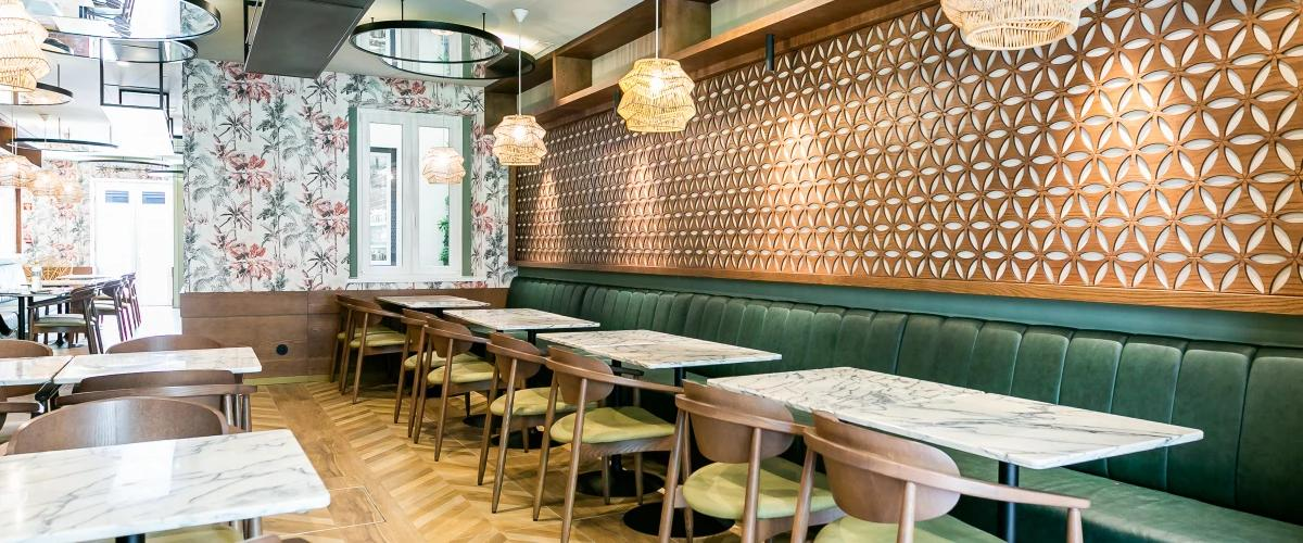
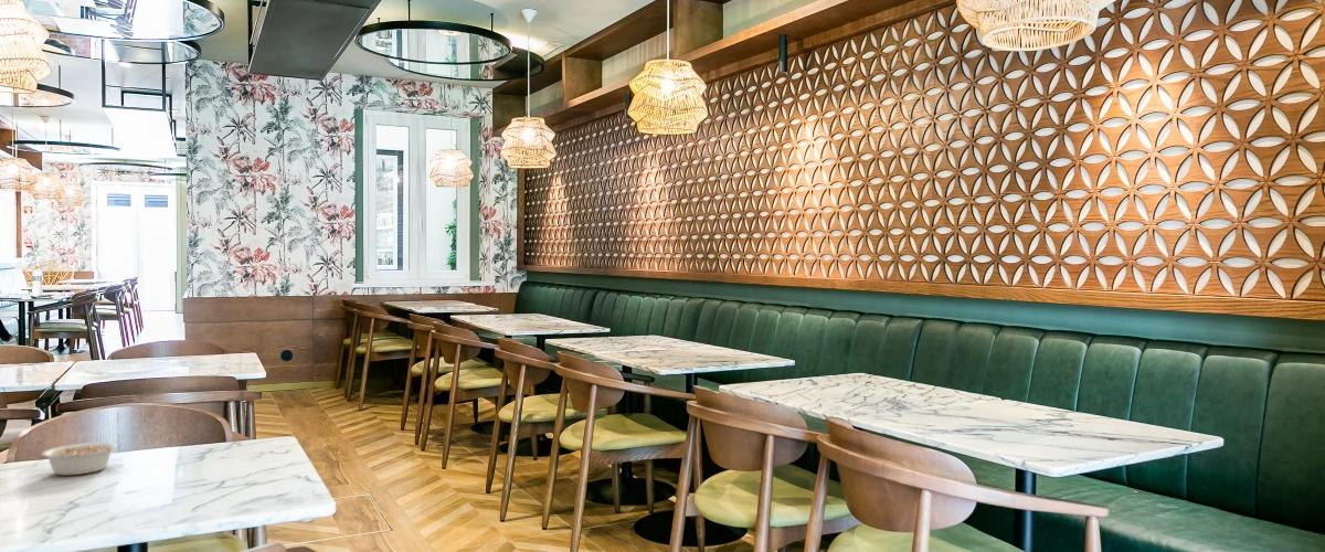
+ legume [41,442,125,476]
